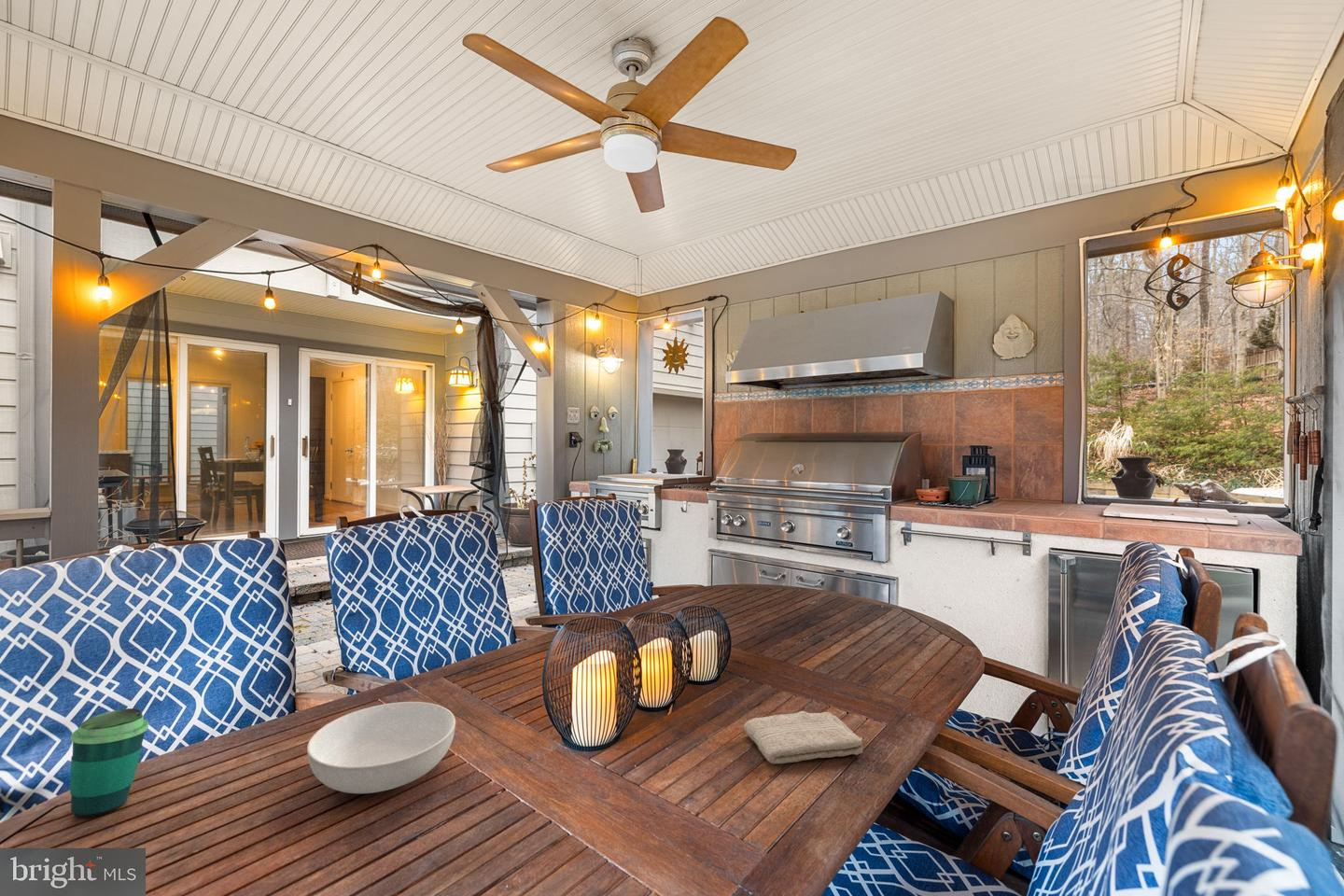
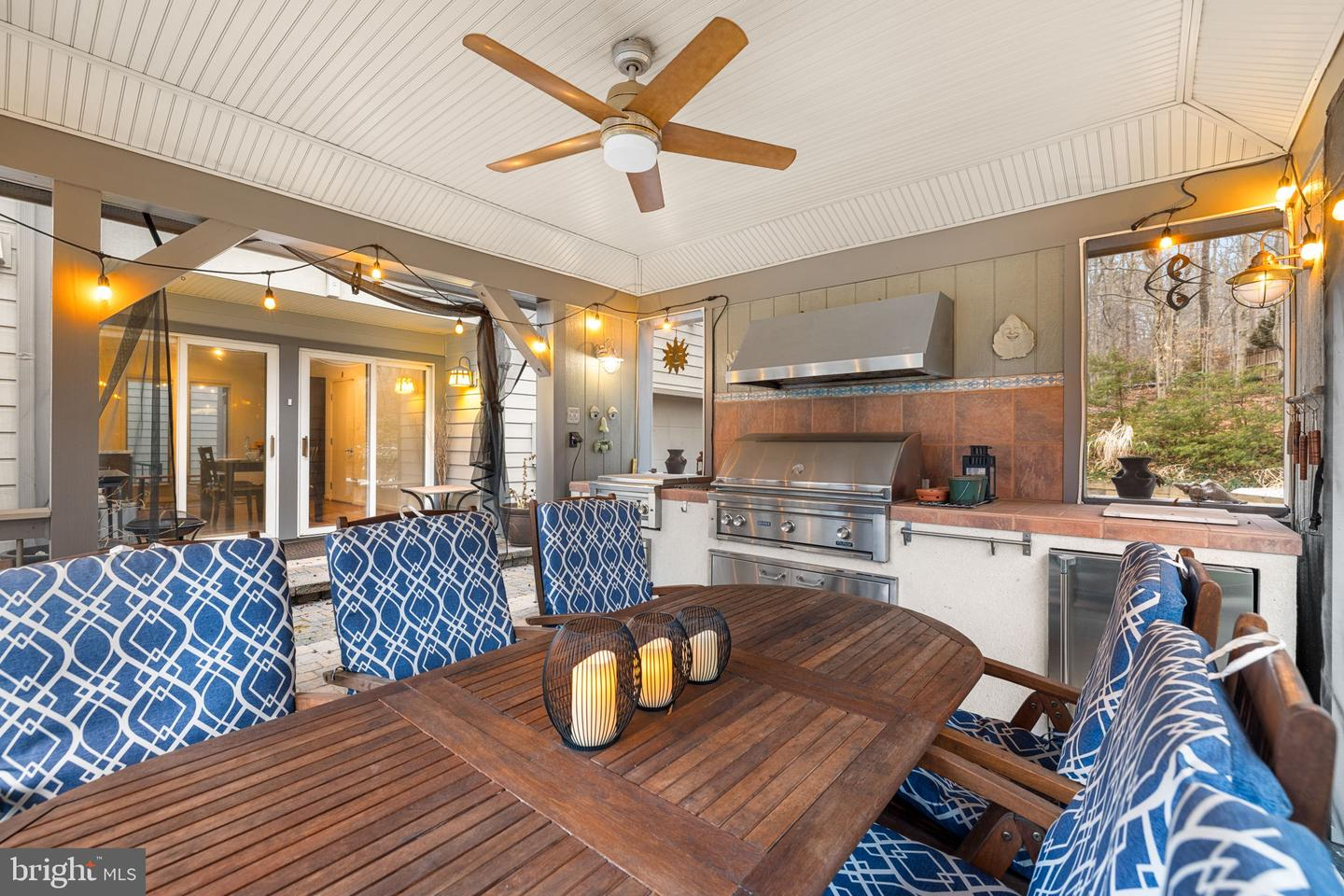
- cup [69,707,149,819]
- serving bowl [306,701,456,794]
- washcloth [743,710,864,764]
